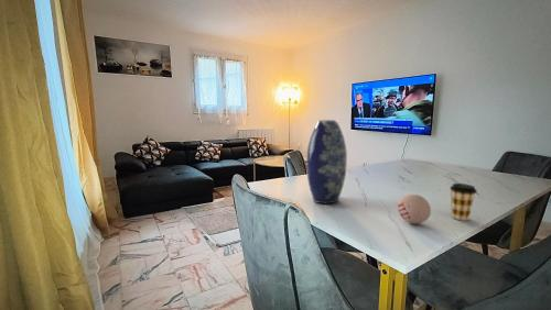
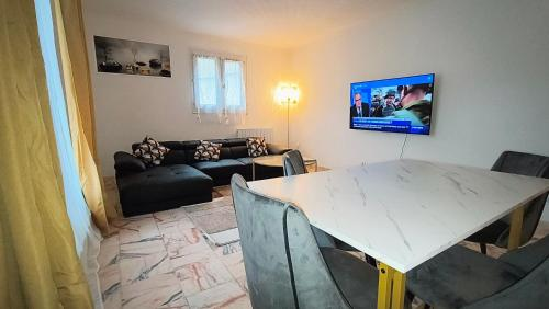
- coffee cup [449,182,478,222]
- vase [305,119,348,204]
- decorative ball [397,193,432,225]
